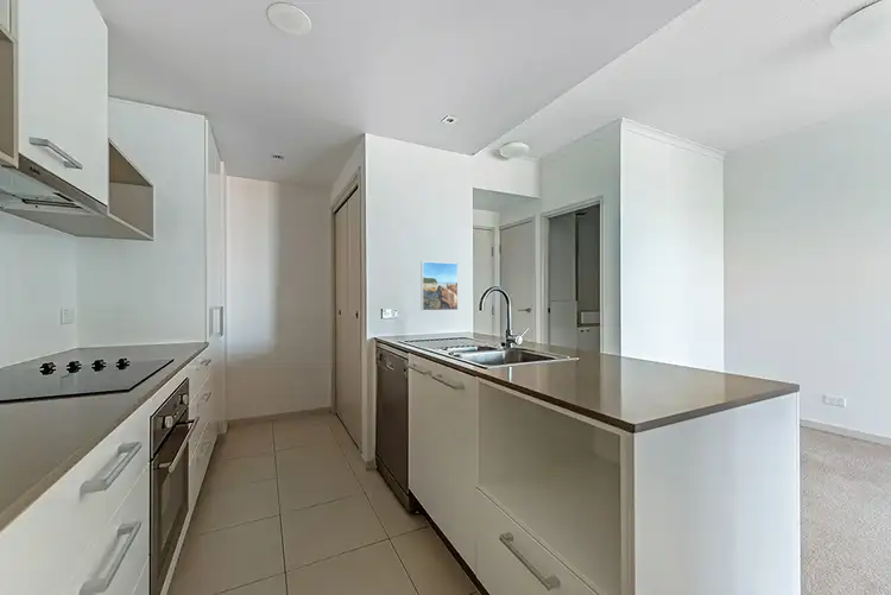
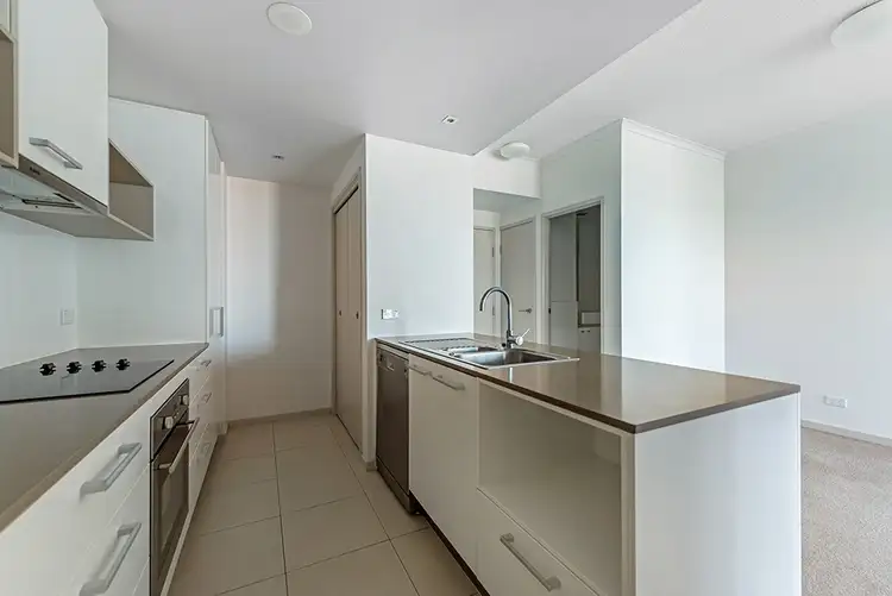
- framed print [419,260,459,312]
